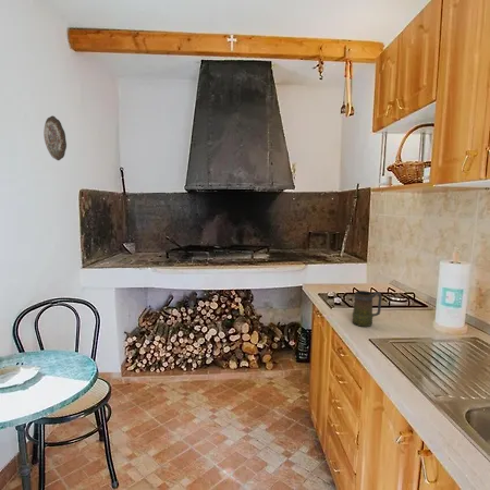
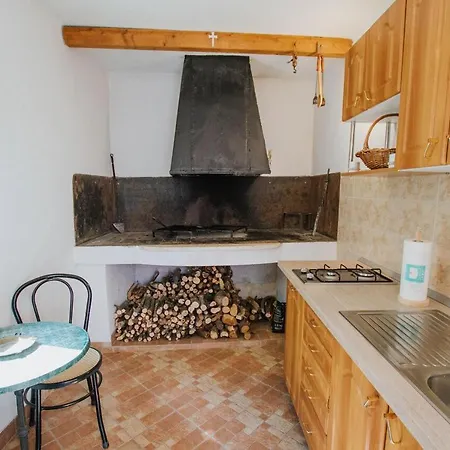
- mug [352,290,383,328]
- decorative plate [42,114,68,161]
